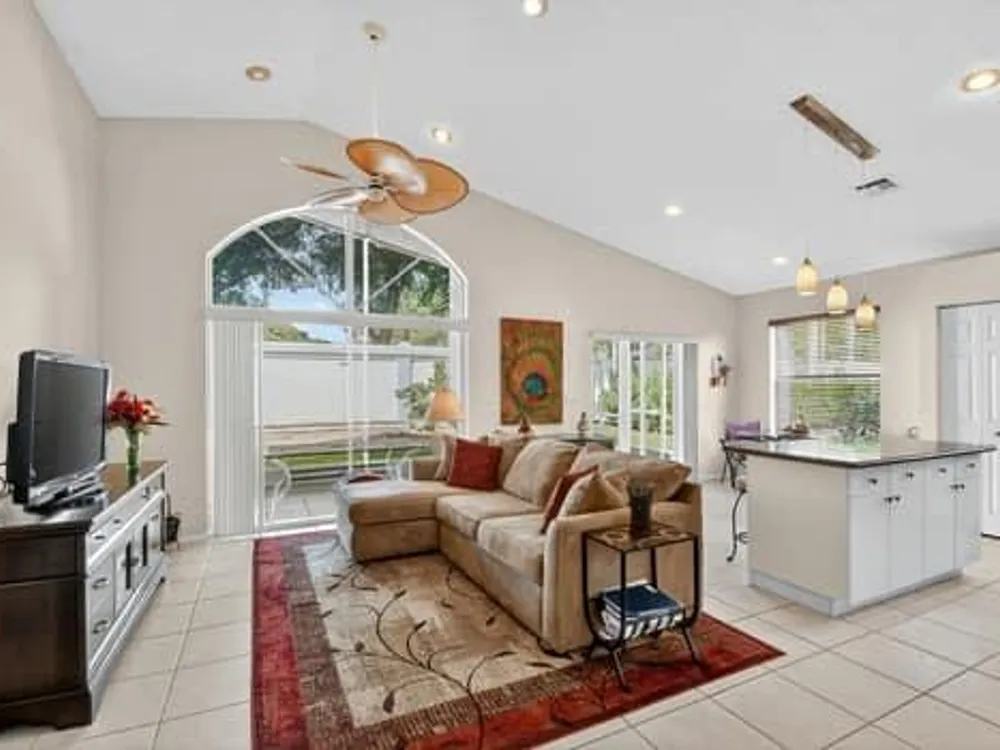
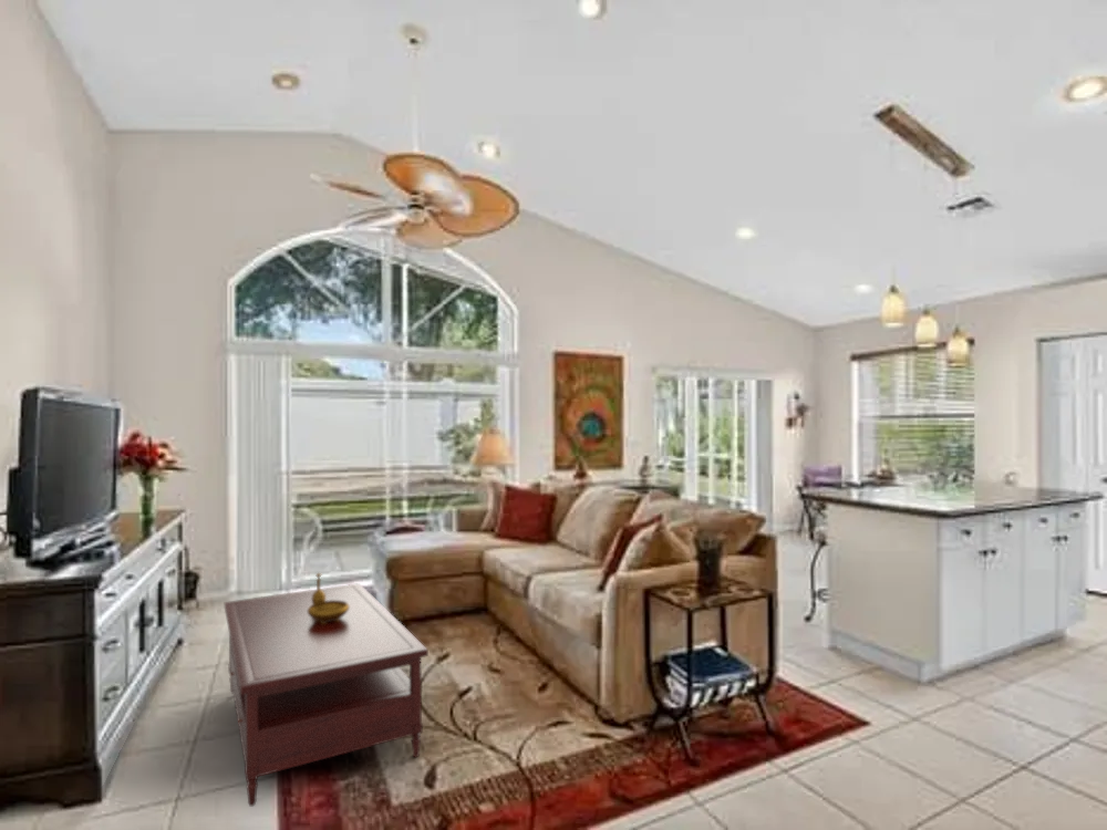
+ coffee table [224,582,430,808]
+ decorative bowl [308,572,349,623]
